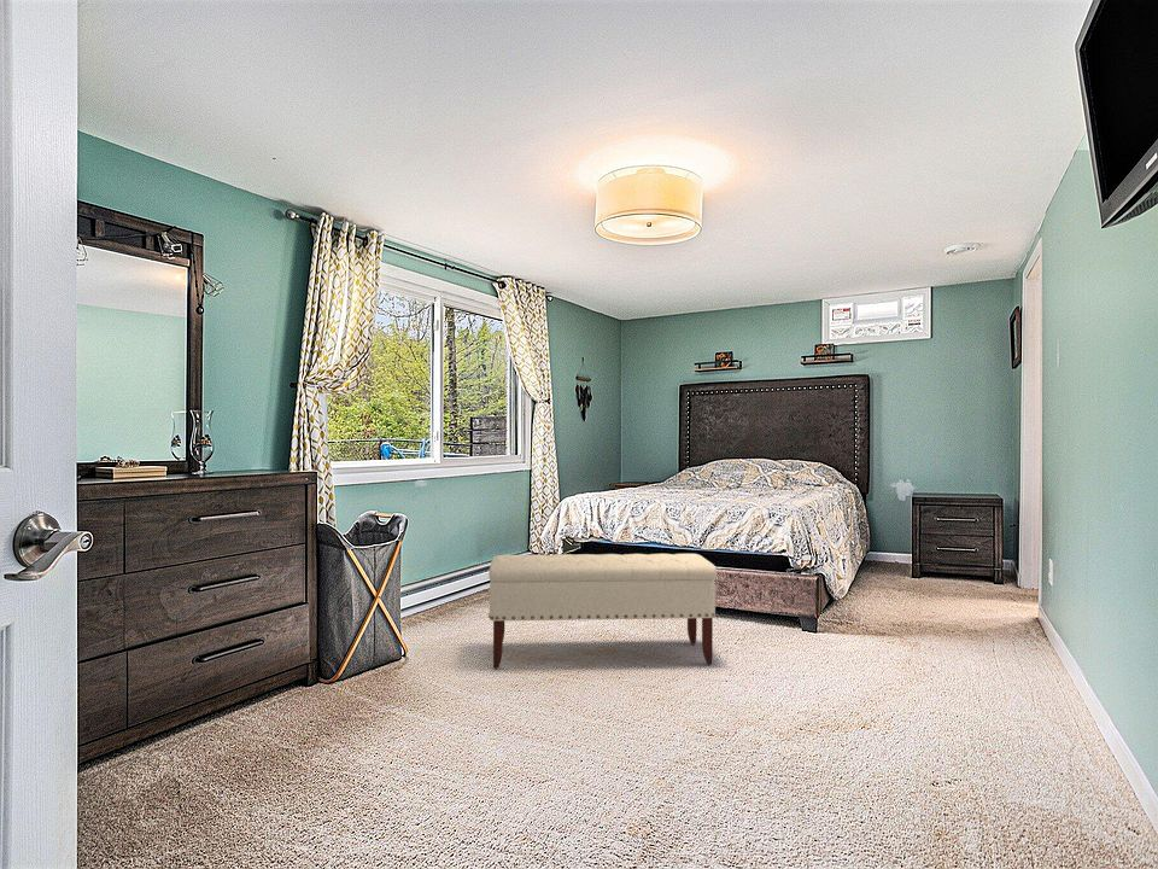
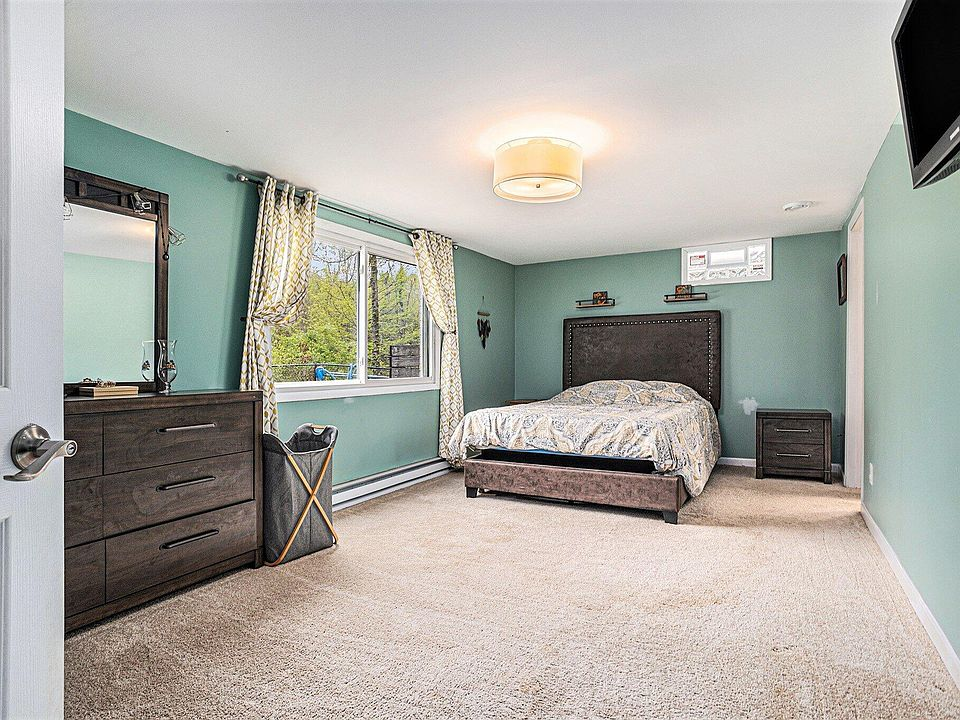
- bench [487,553,718,670]
